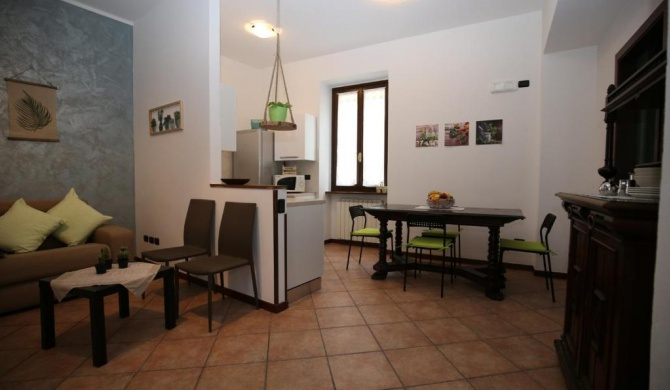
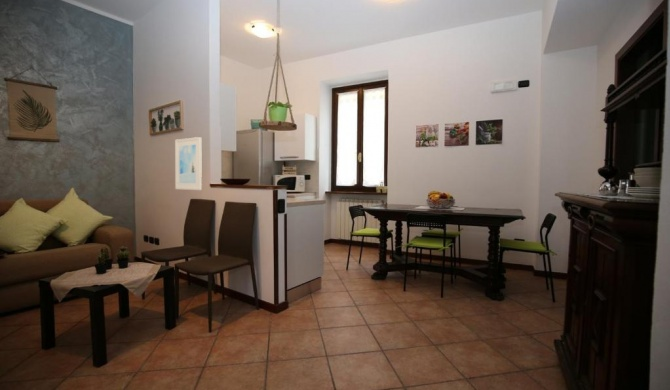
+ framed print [174,136,203,191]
